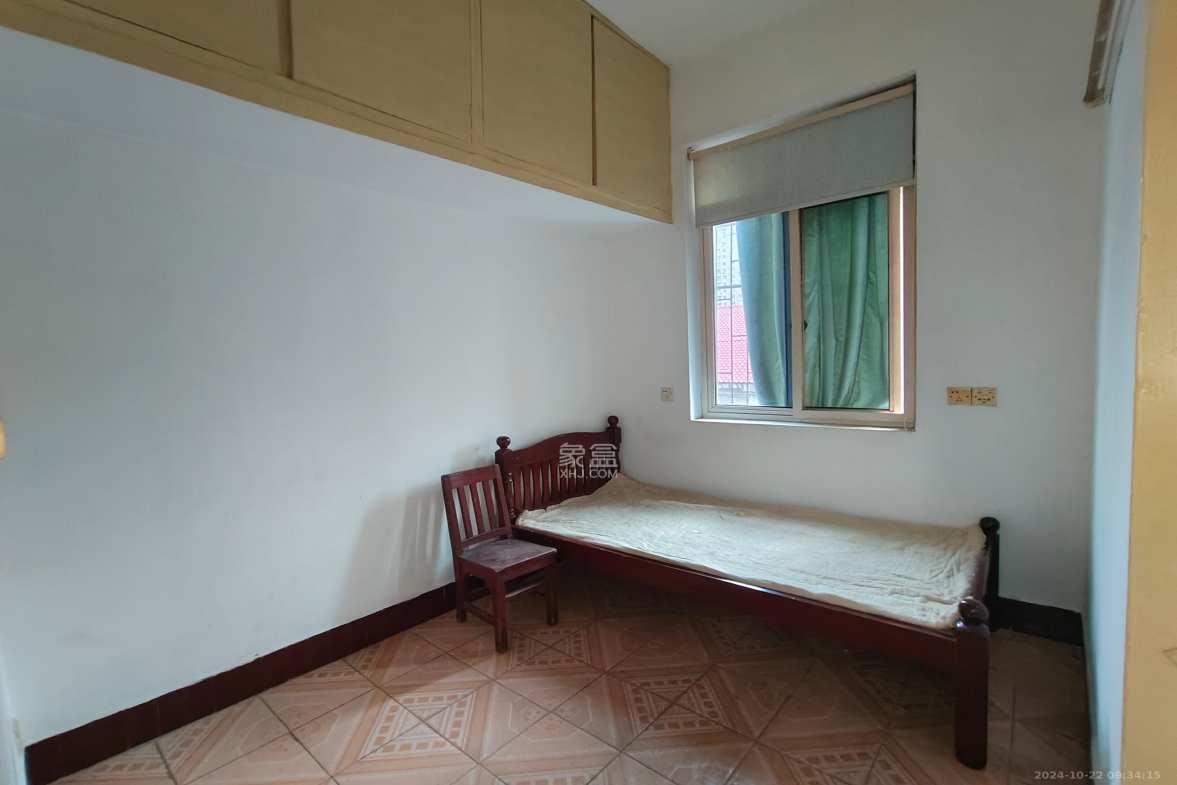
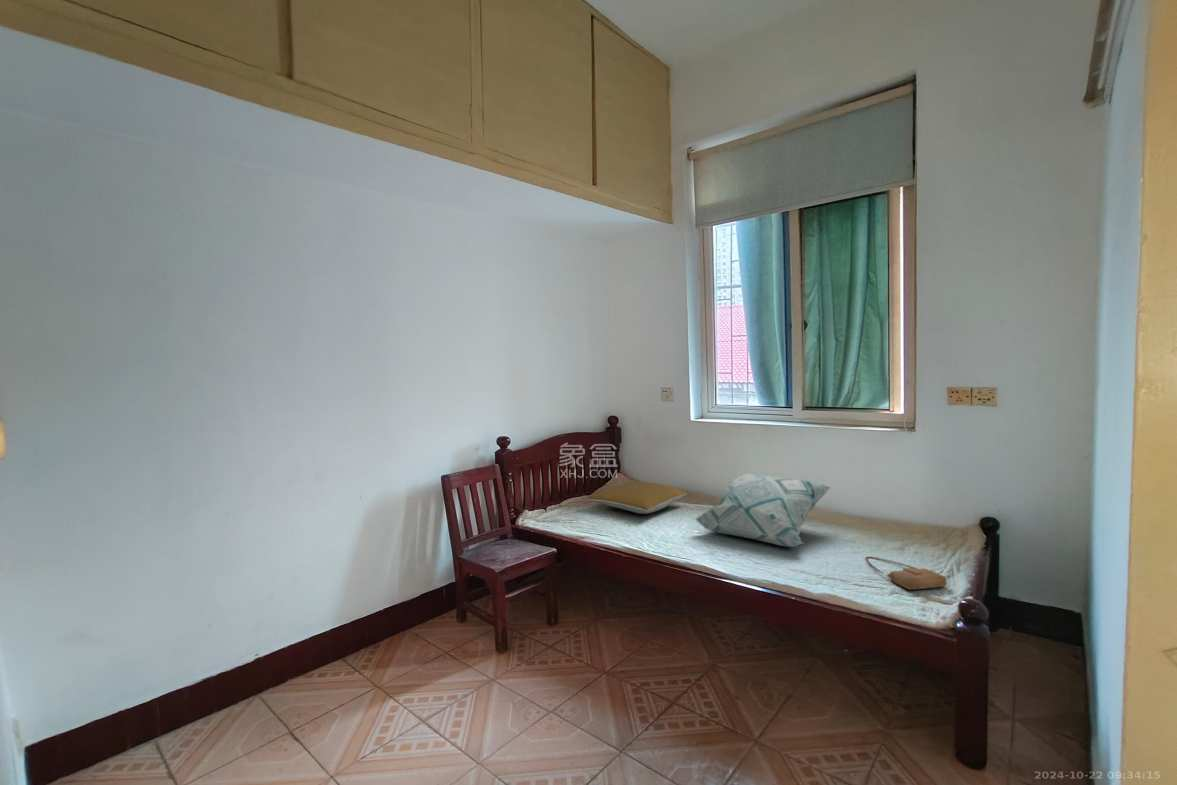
+ decorative pillow [694,473,832,548]
+ shoulder bag [865,556,948,591]
+ pillow [587,480,688,515]
